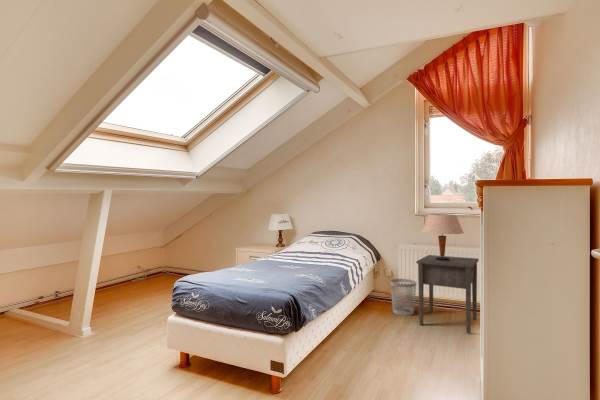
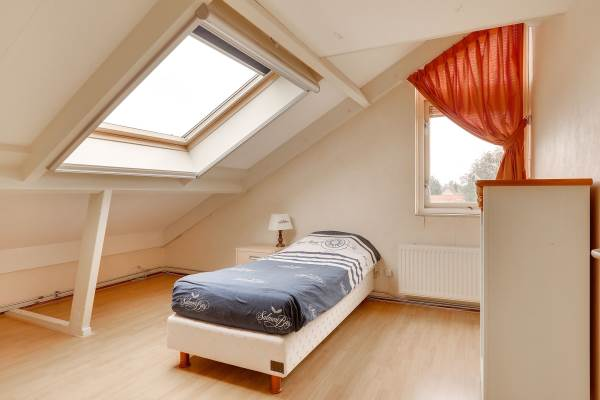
- nightstand [415,254,480,334]
- wastebasket [389,278,417,316]
- table lamp [421,213,465,261]
